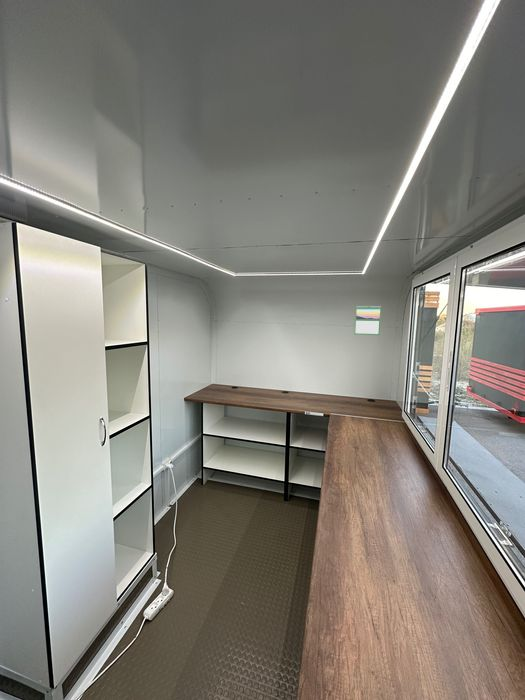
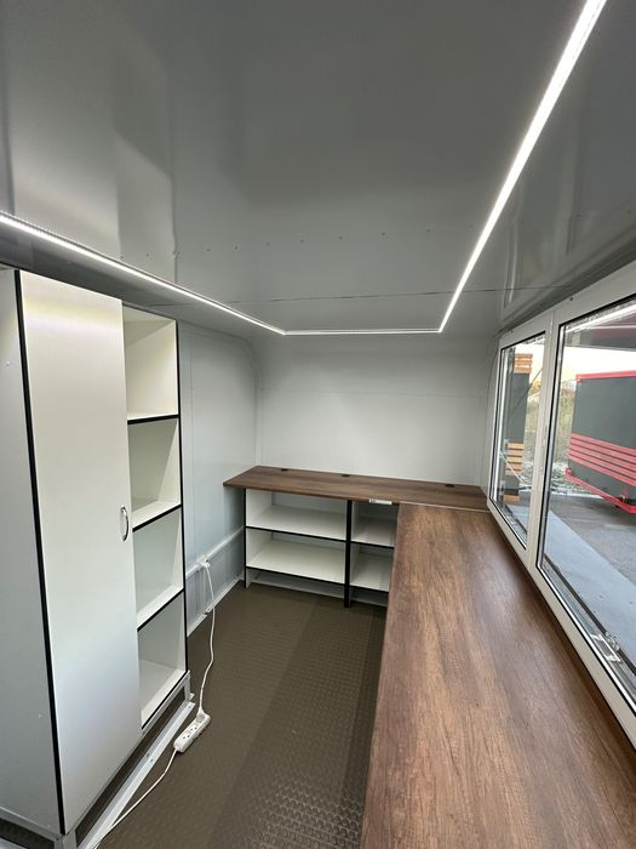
- calendar [354,305,382,336]
